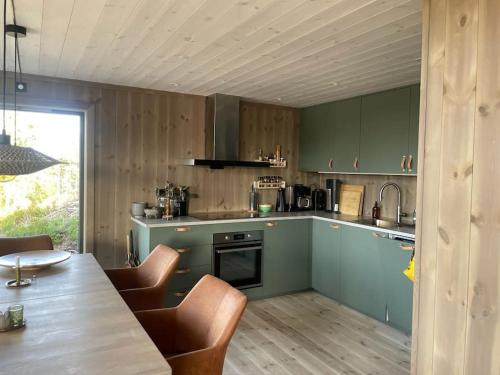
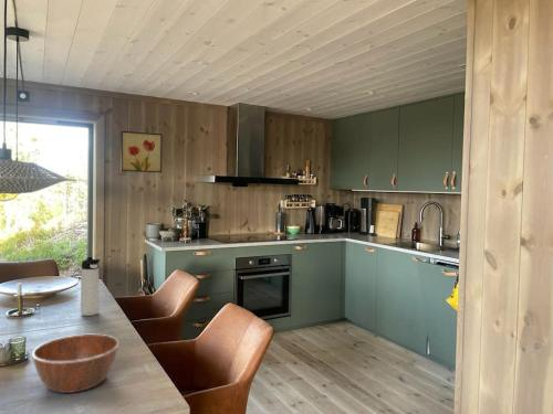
+ wall art [119,130,164,173]
+ thermos bottle [80,256,101,317]
+ bowl [31,333,119,394]
